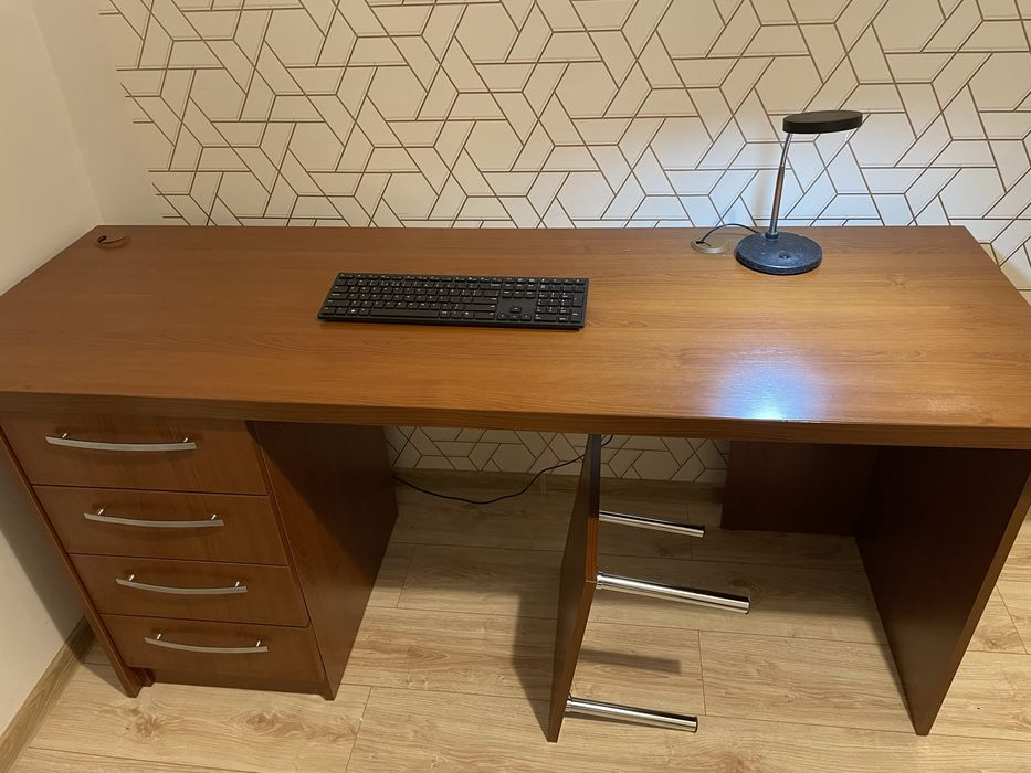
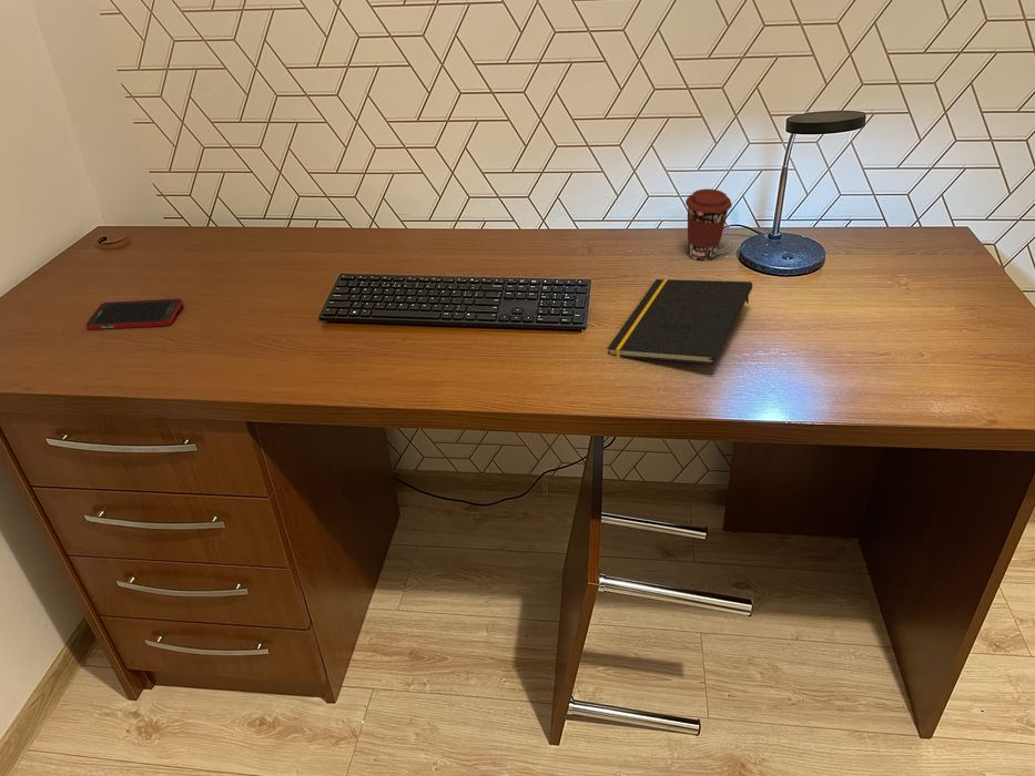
+ coffee cup [684,188,733,262]
+ notepad [607,278,753,366]
+ cell phone [85,298,184,330]
